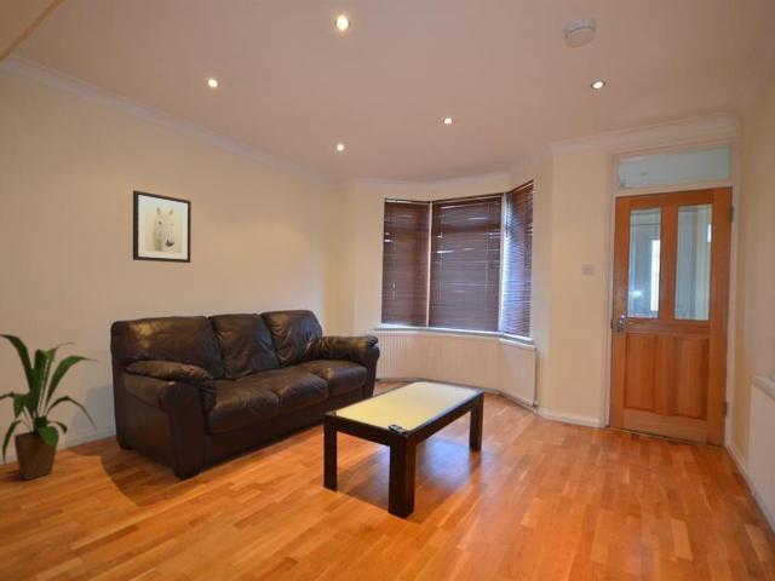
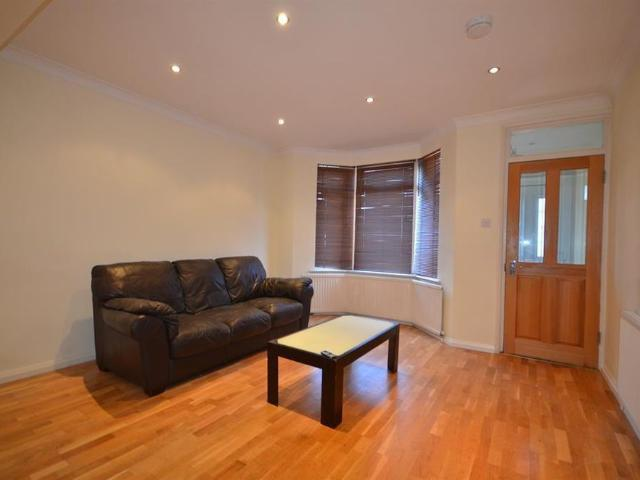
- house plant [0,333,102,482]
- wall art [132,189,193,264]
